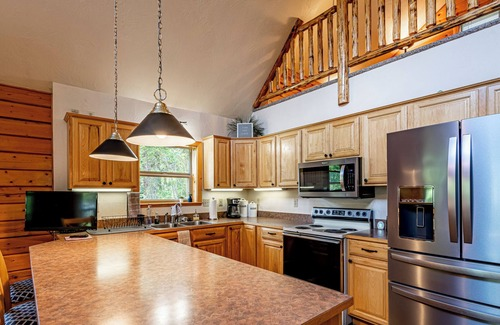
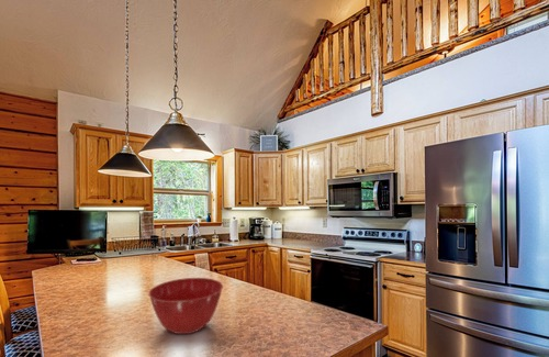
+ mixing bowl [147,277,224,335]
